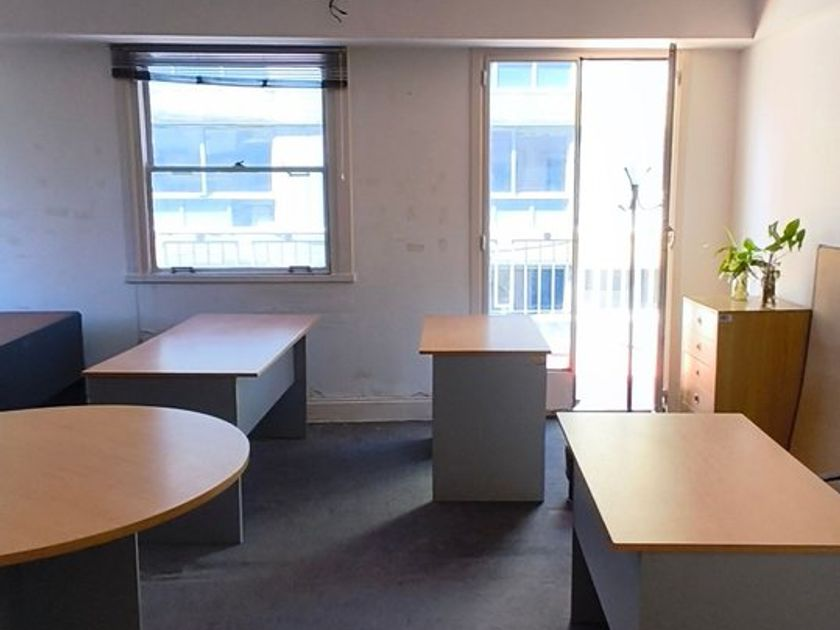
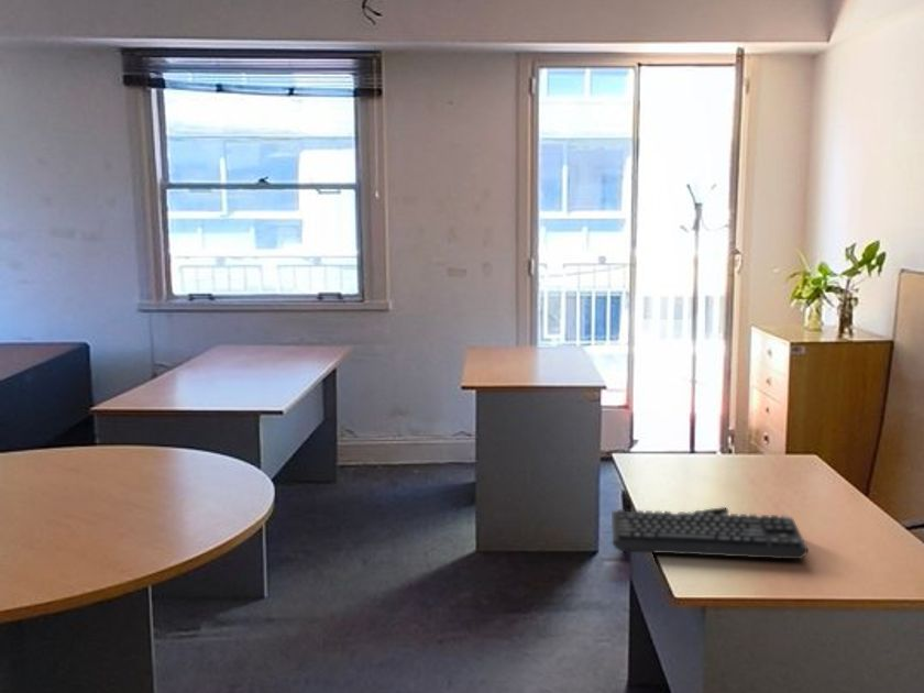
+ keyboard [610,506,809,560]
